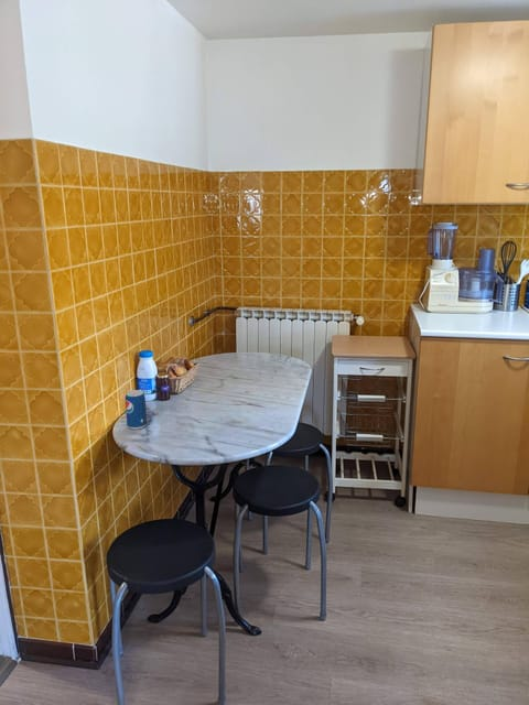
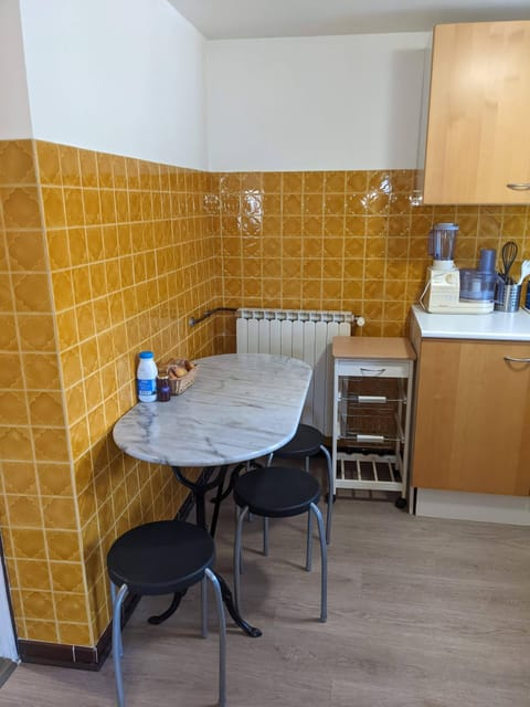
- beverage can [125,389,148,431]
